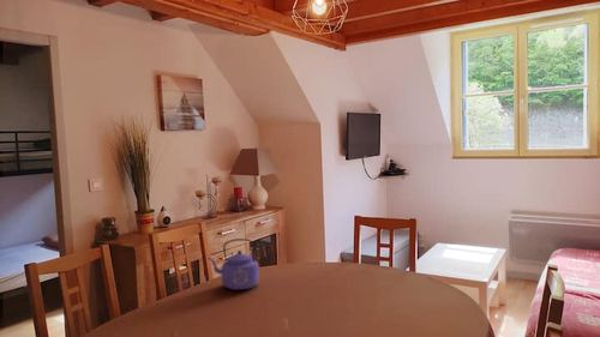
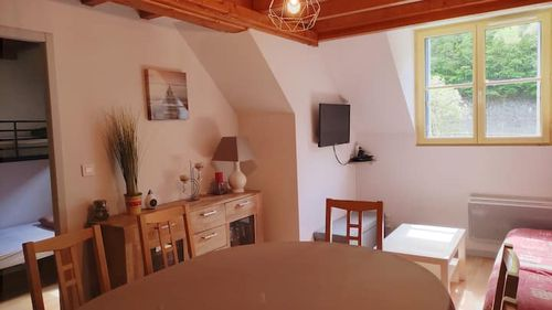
- kettle [206,237,260,291]
